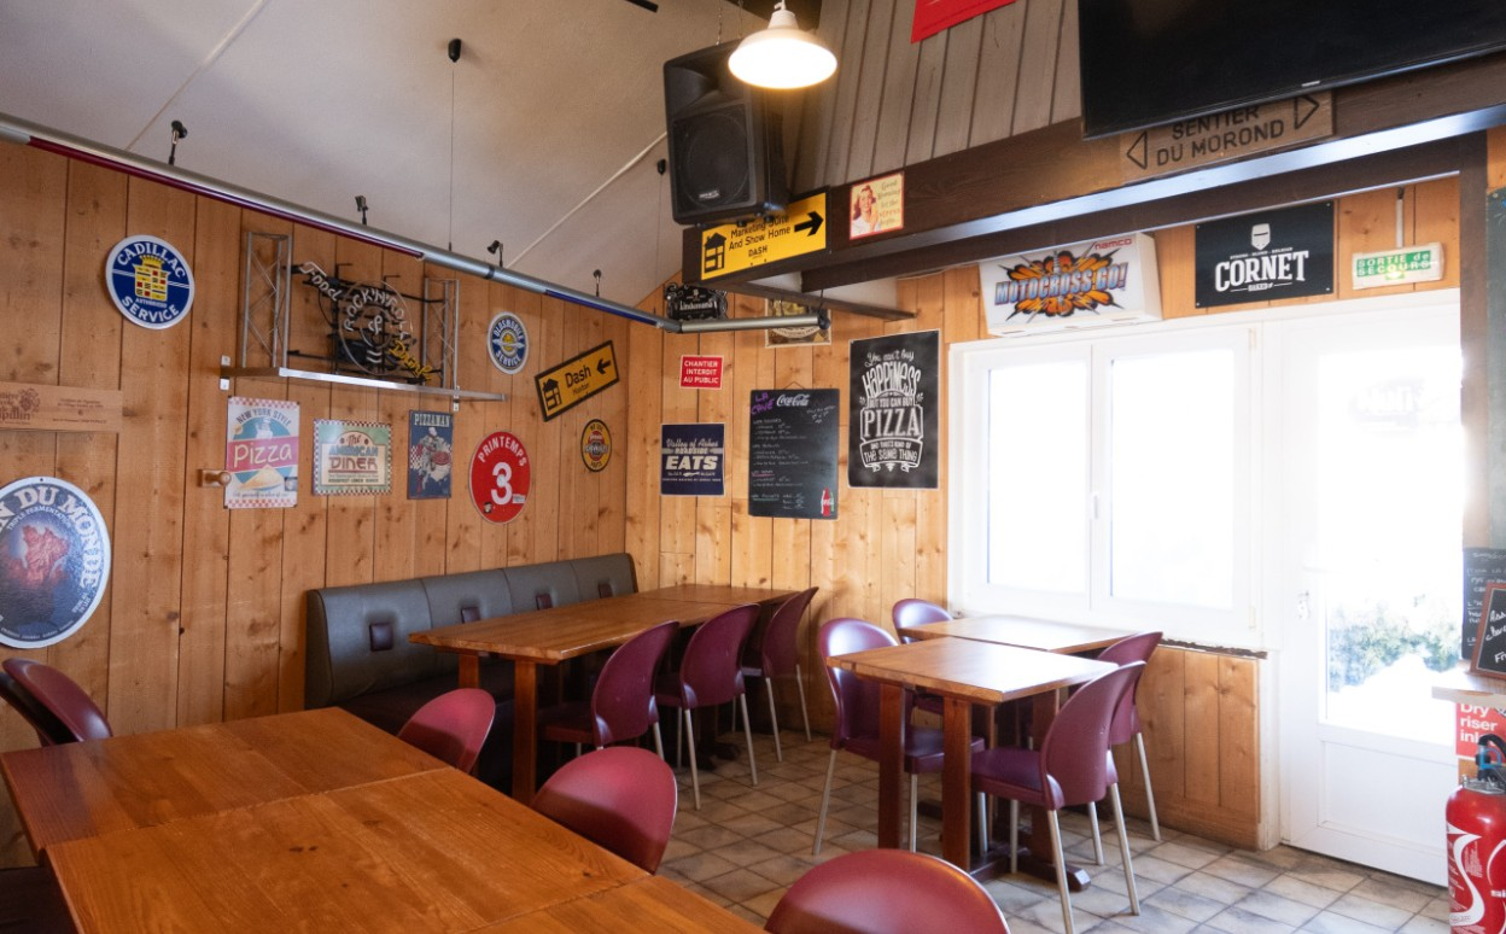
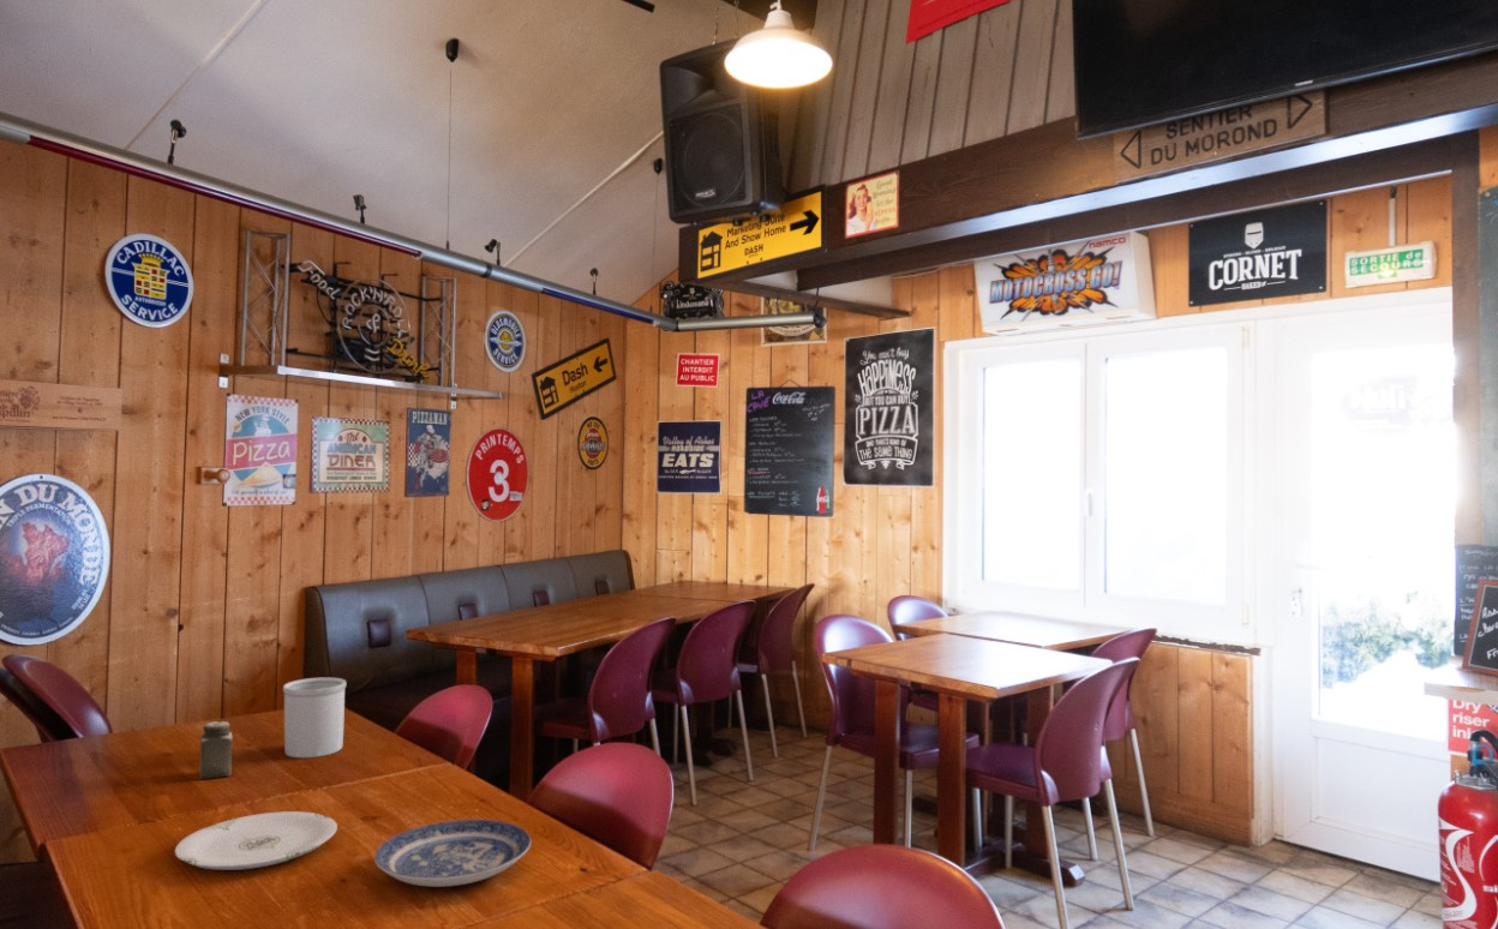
+ salt shaker [198,720,233,780]
+ plate [373,819,532,888]
+ utensil holder [282,676,347,759]
+ plate [174,810,338,871]
